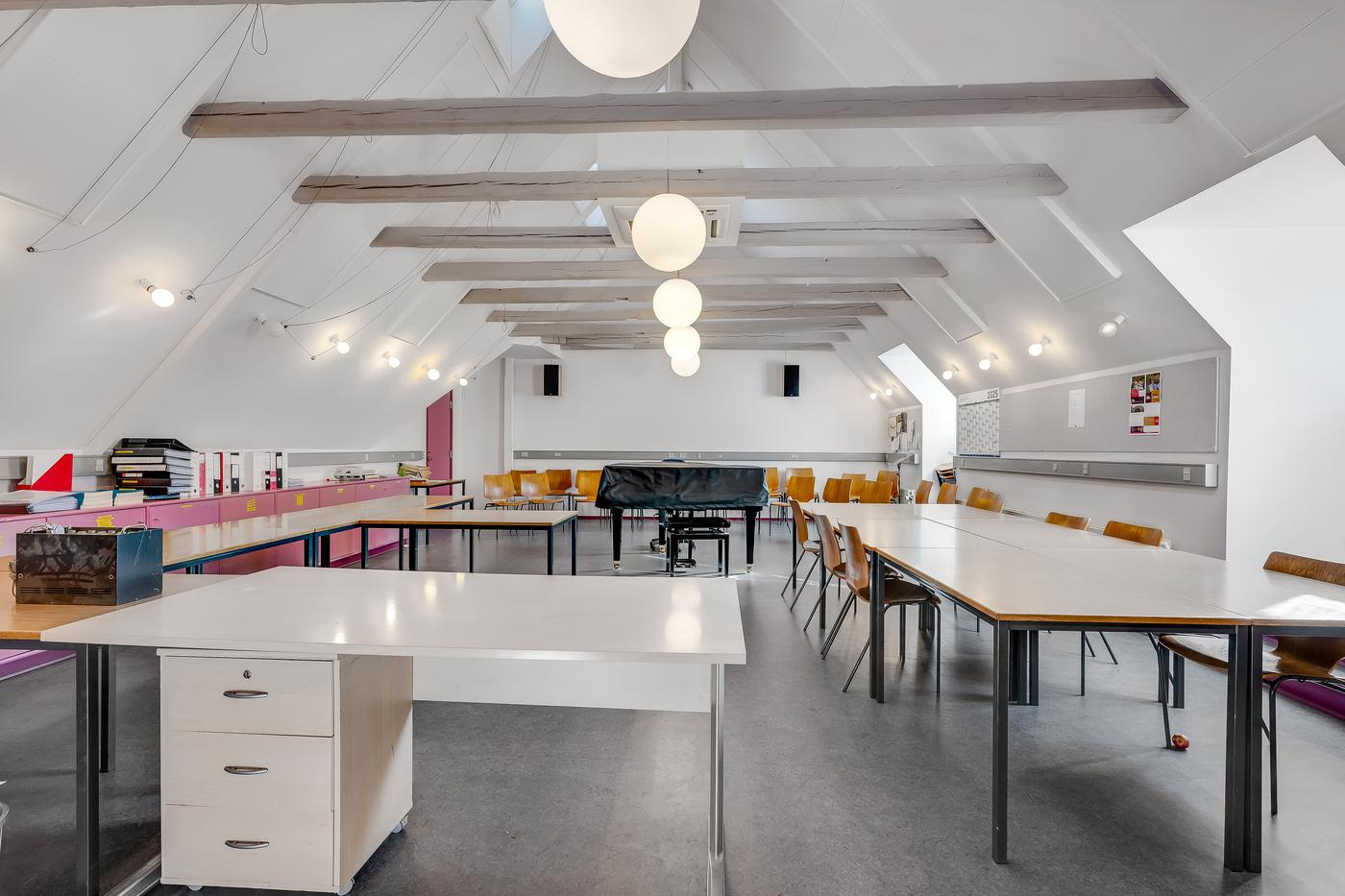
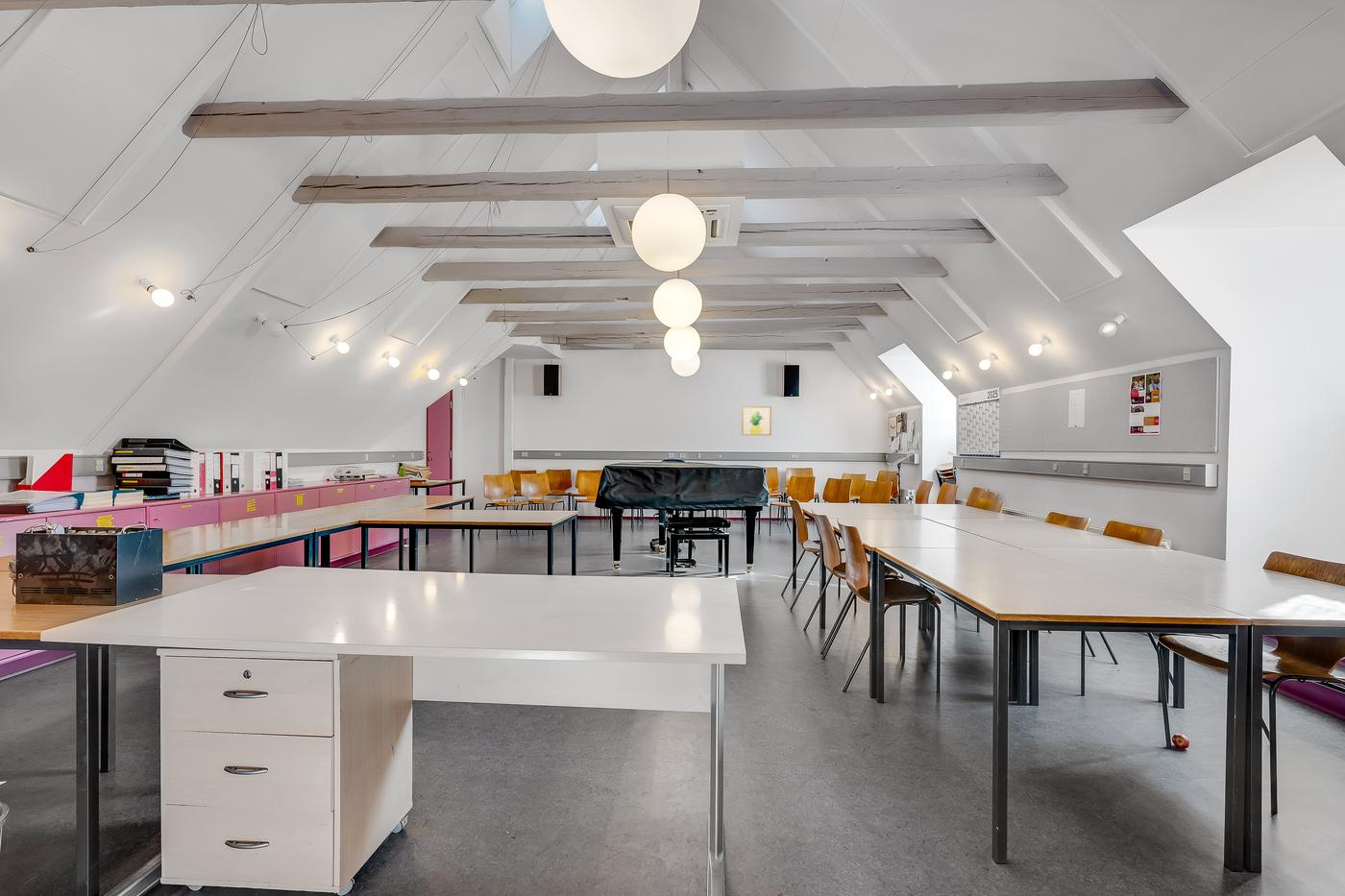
+ wall art [741,405,772,436]
